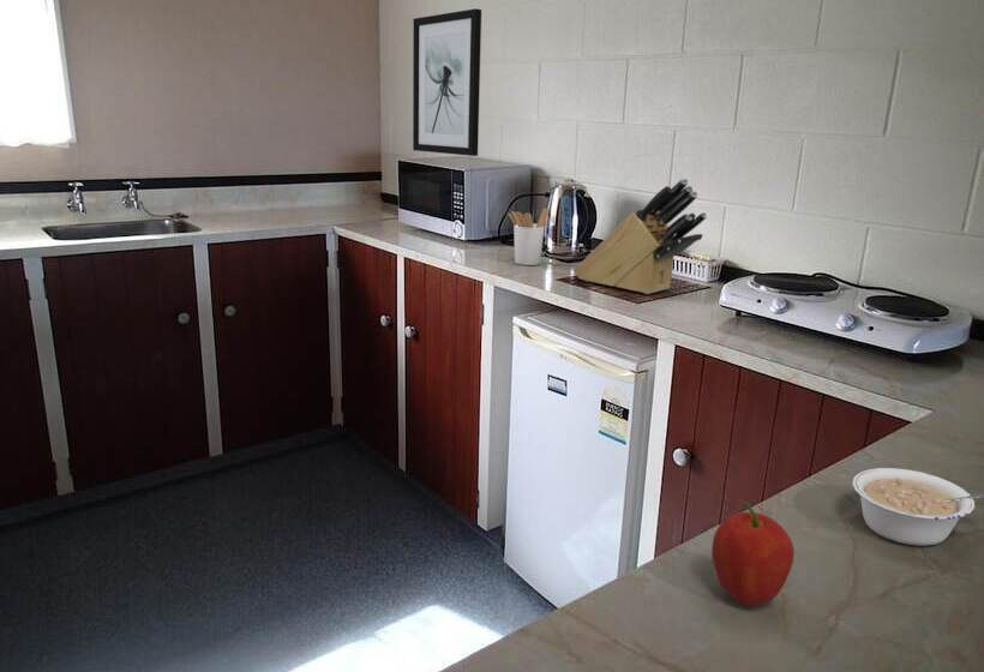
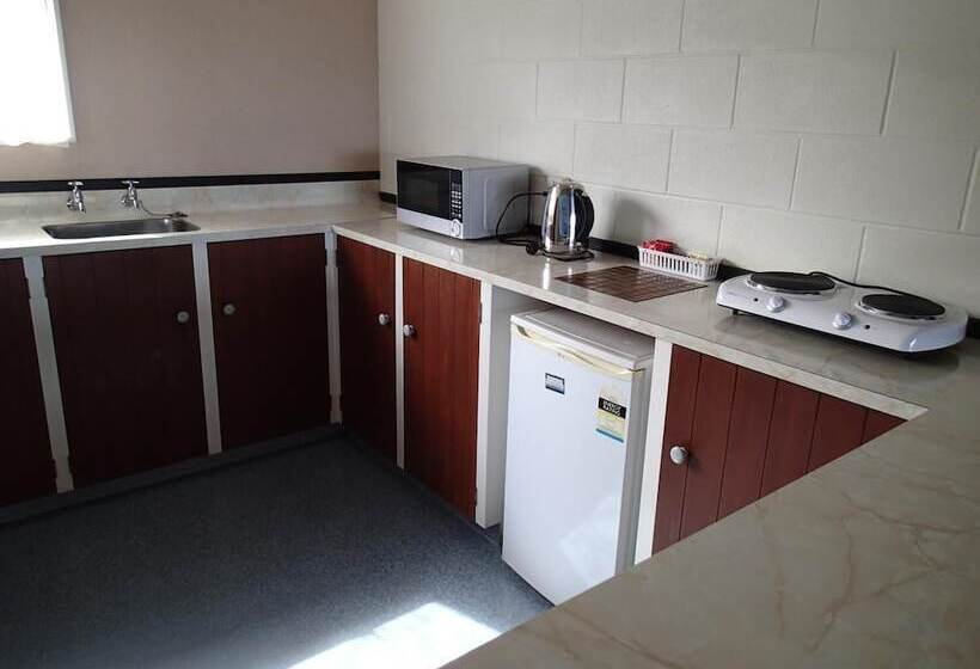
- legume [851,467,984,547]
- wall art [412,7,482,157]
- knife block [574,178,708,295]
- fruit [710,502,796,607]
- utensil holder [508,208,550,266]
